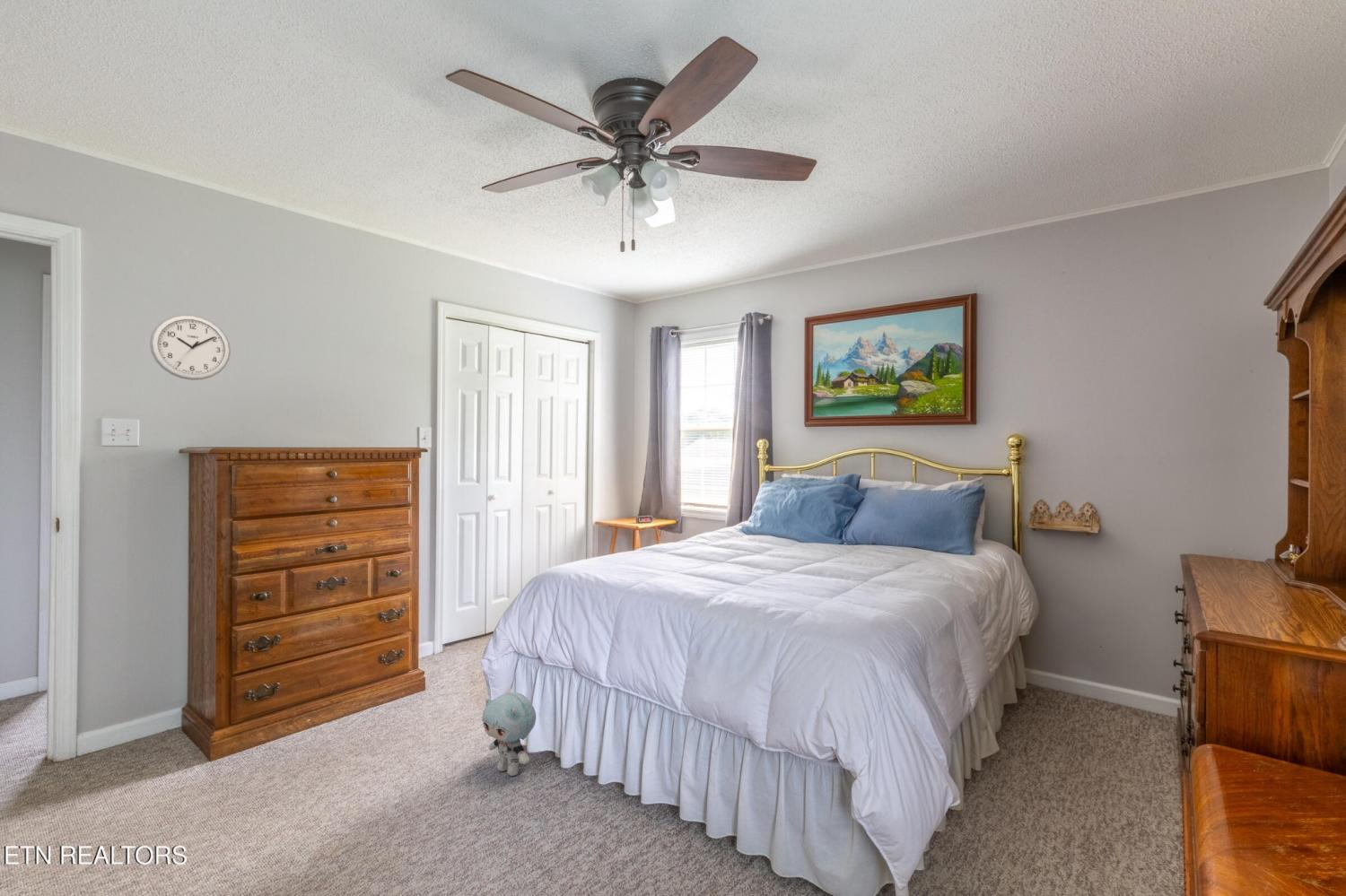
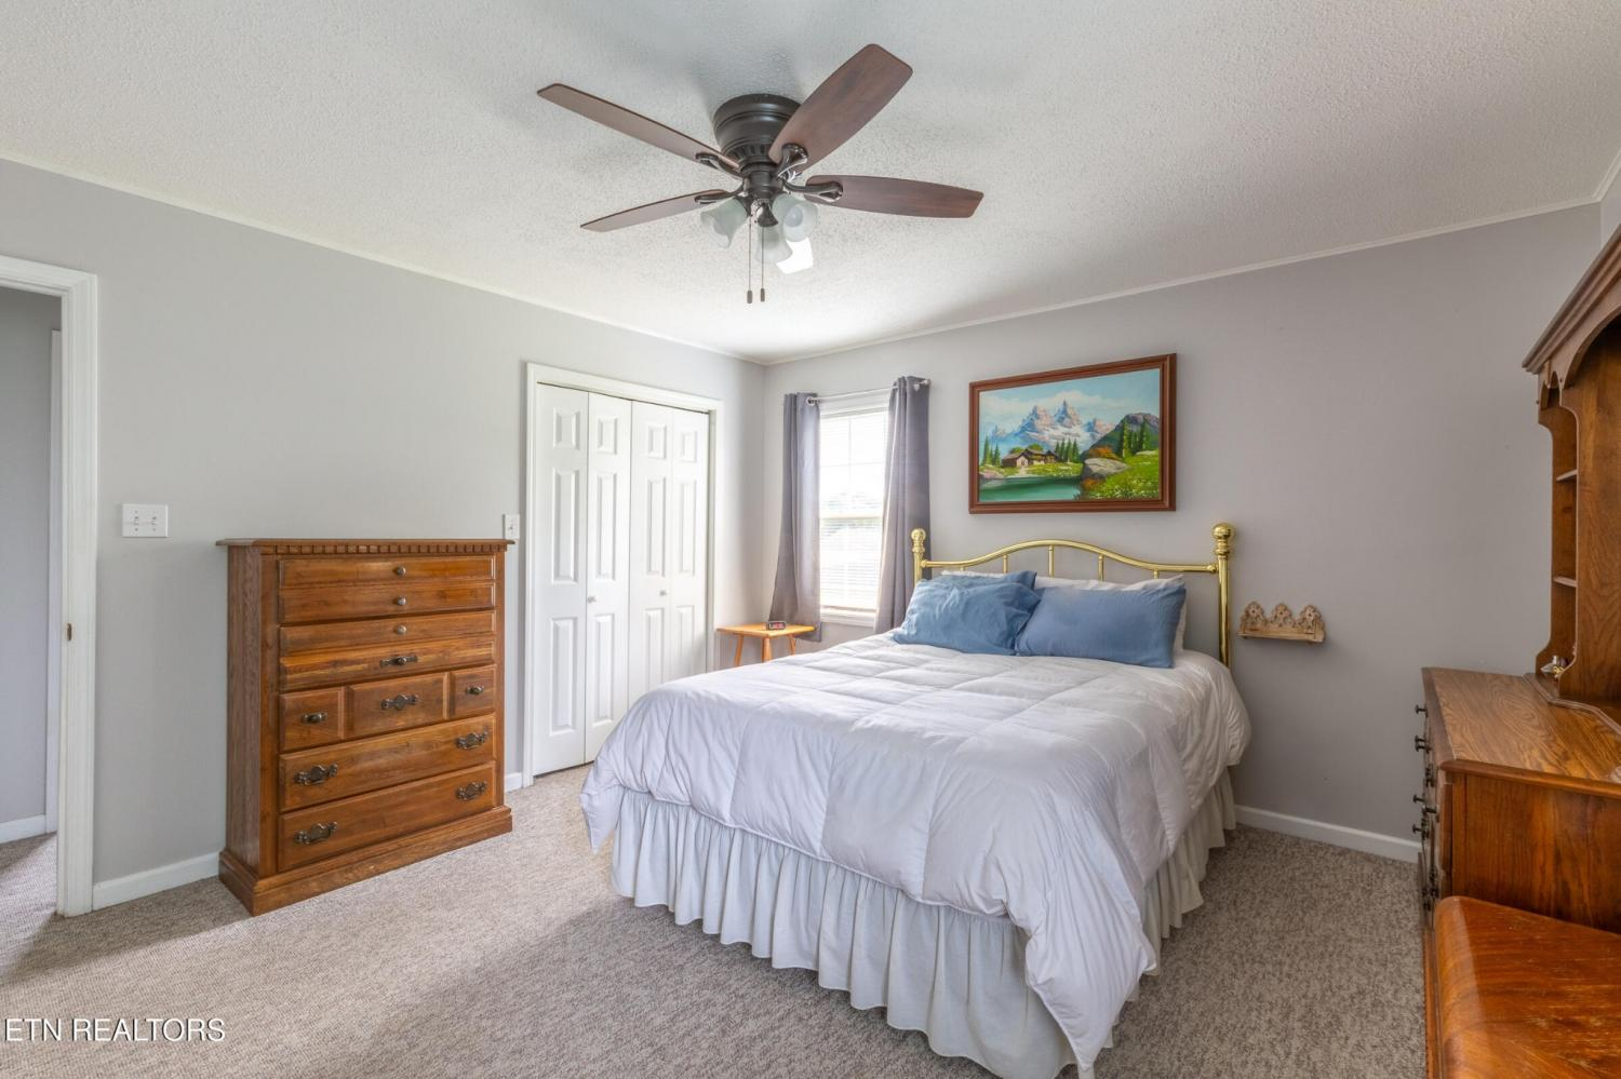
- plush toy [481,692,537,777]
- wall clock [149,313,232,381]
